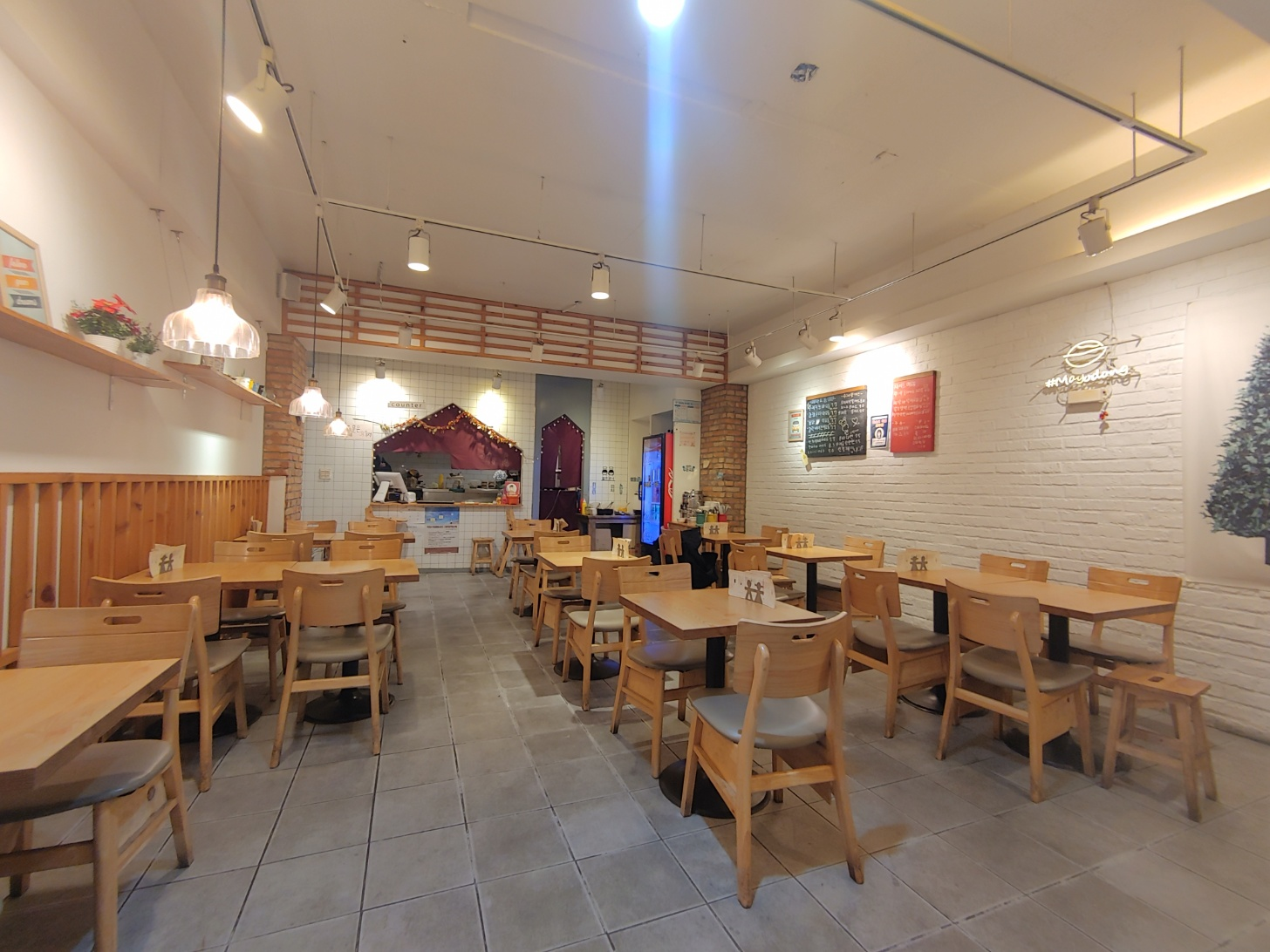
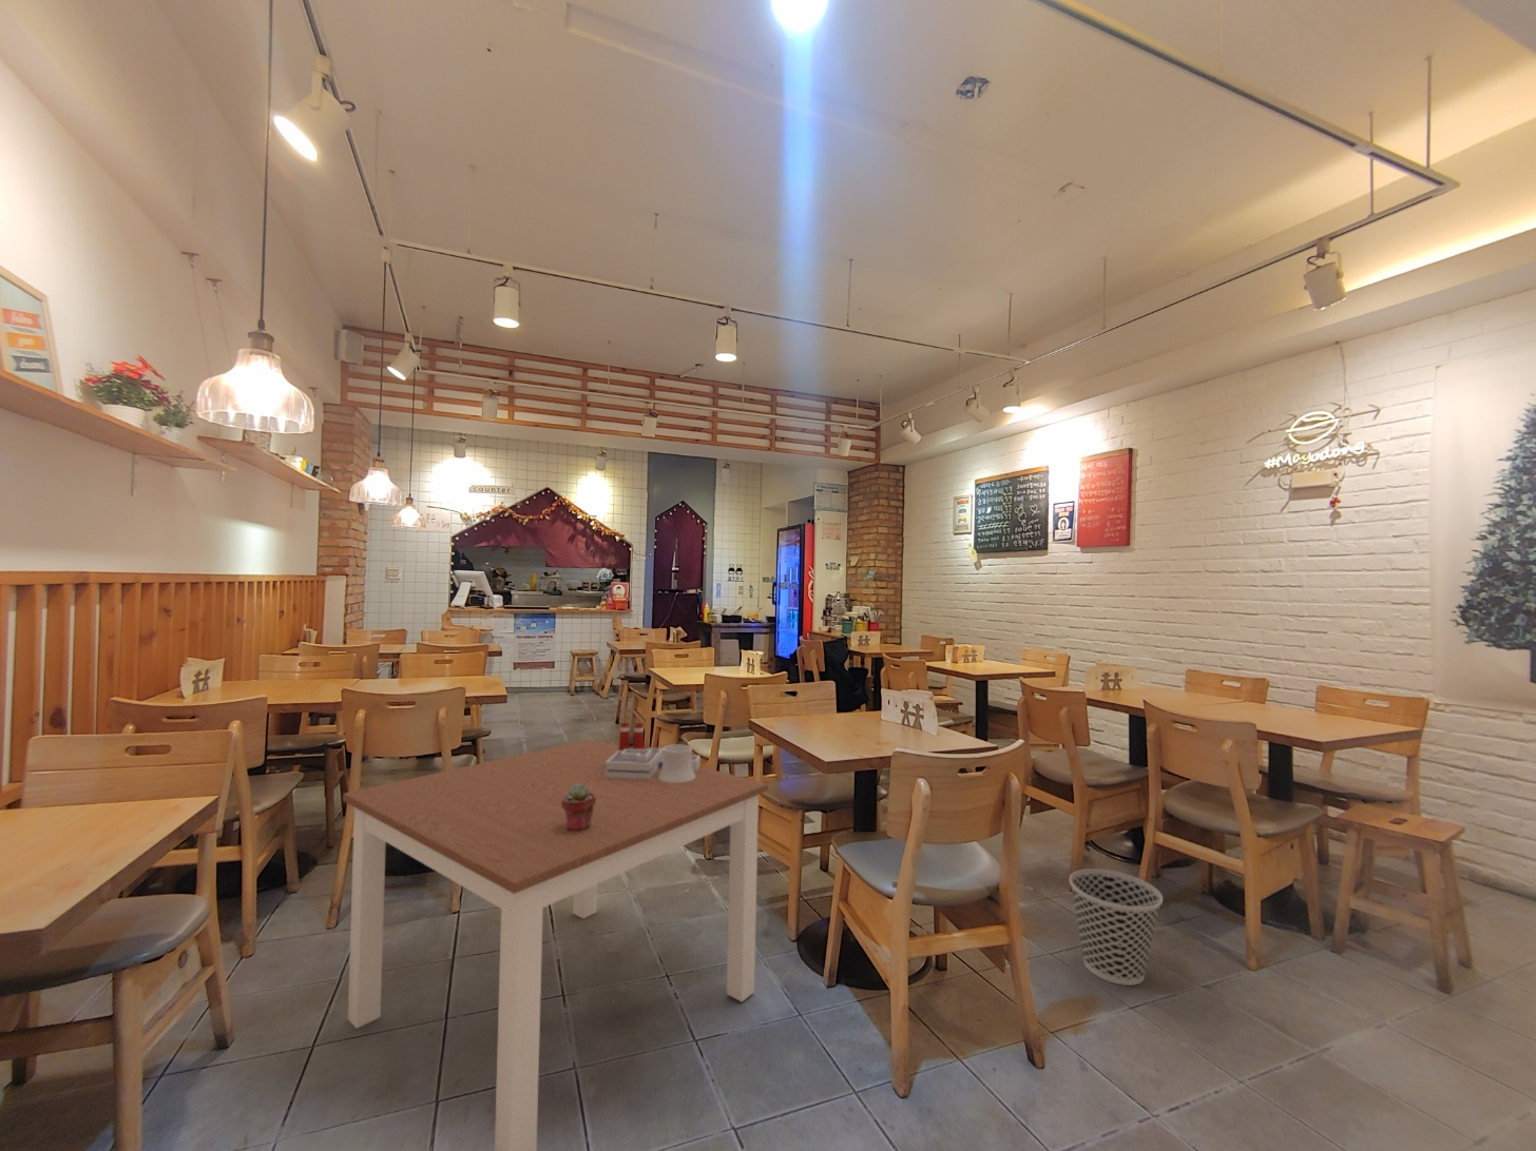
+ wastebasket [1069,867,1163,987]
+ architectural model [605,722,701,782]
+ potted succulent [561,785,596,831]
+ dining table [342,738,769,1151]
